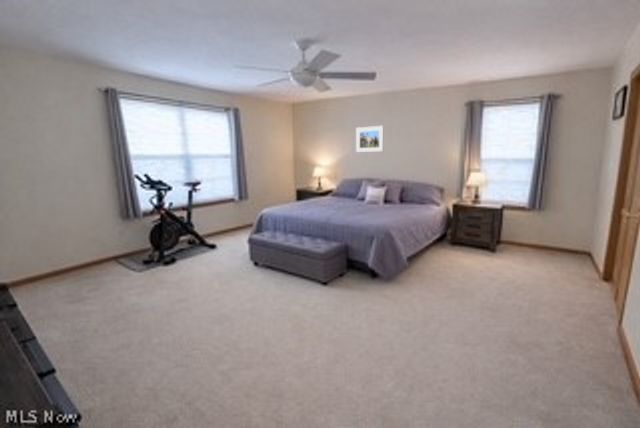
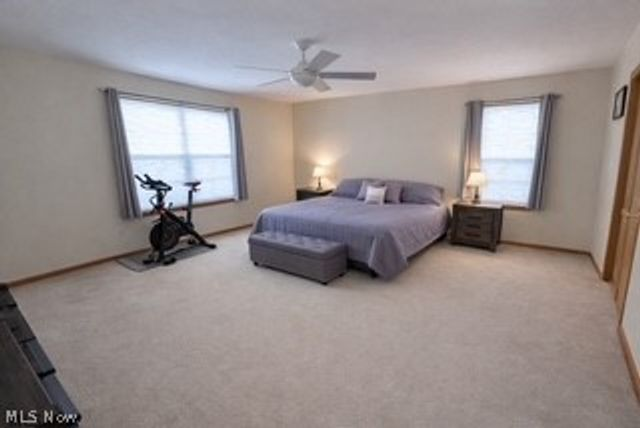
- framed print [355,125,384,153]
